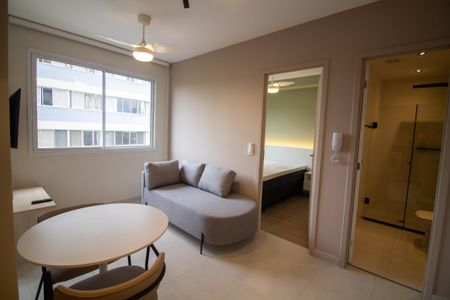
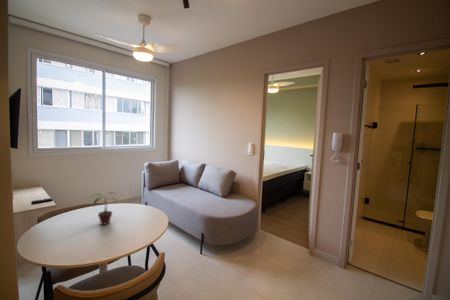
+ potted plant [90,191,120,226]
